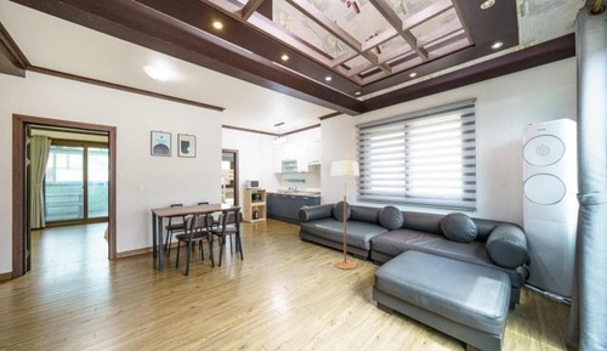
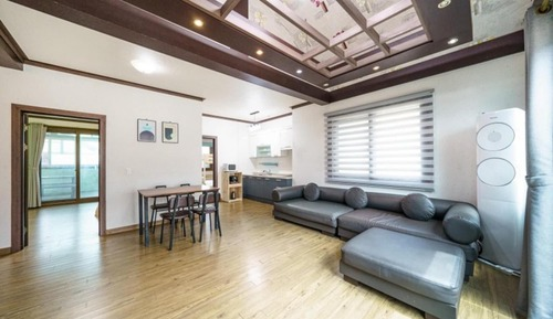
- floor lamp [329,155,361,271]
